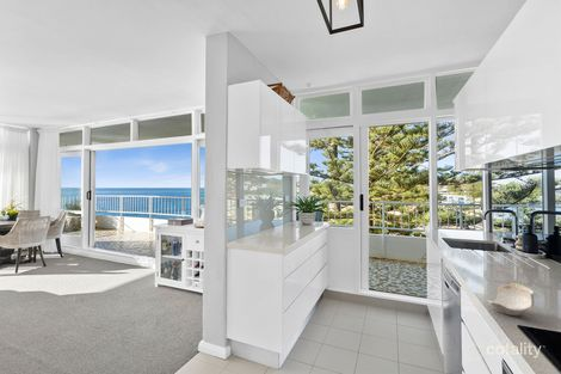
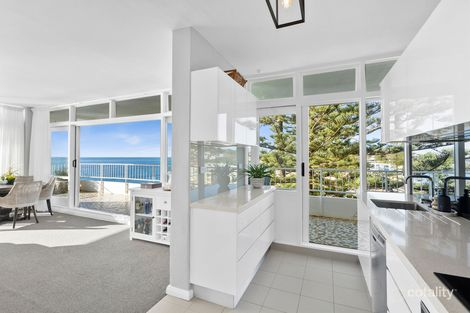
- bowl [487,282,535,317]
